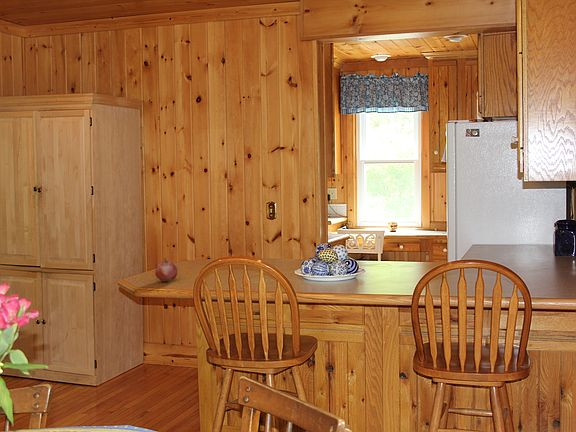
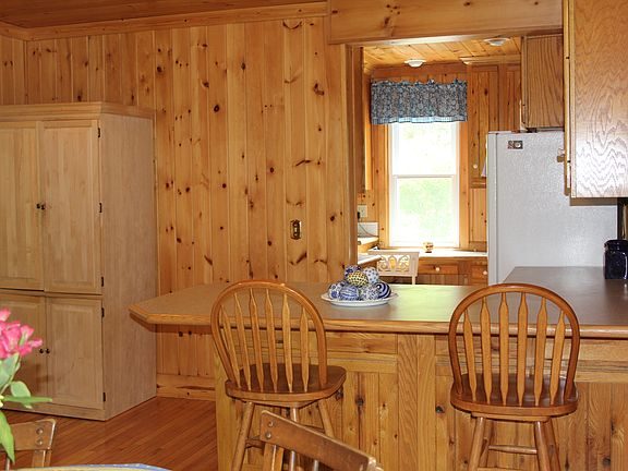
- fruit [154,257,178,283]
